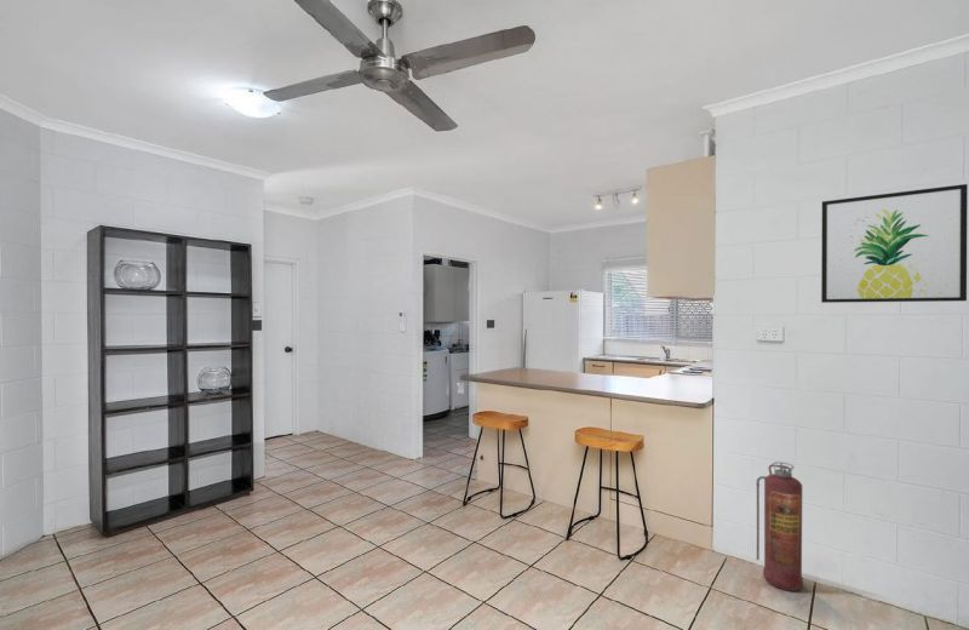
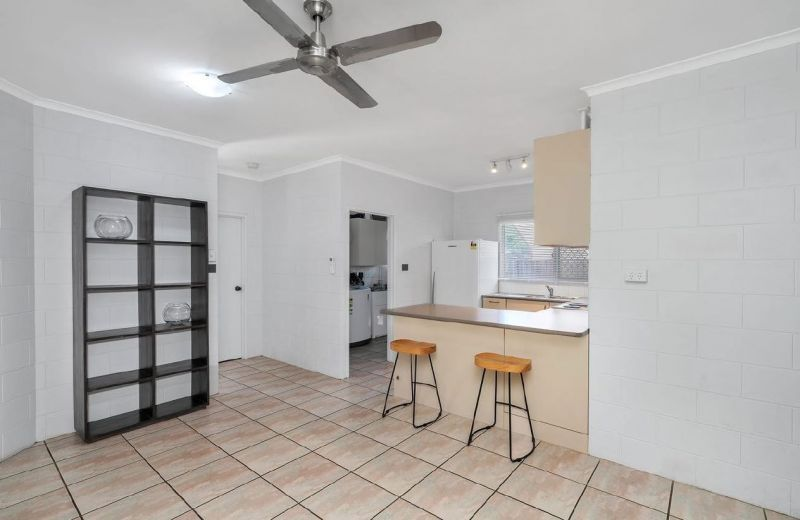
- fire extinguisher [755,460,804,592]
- wall art [820,183,969,304]
